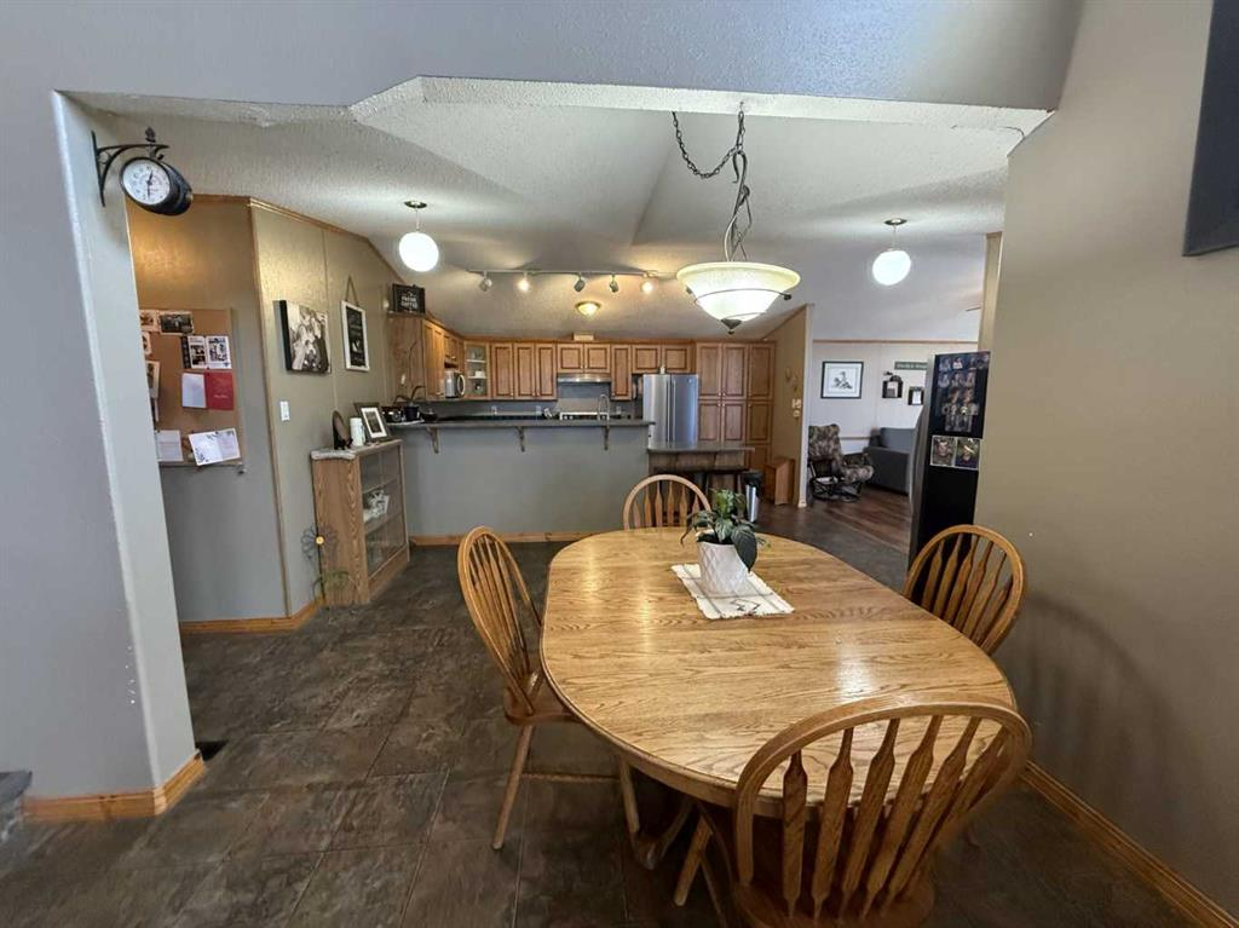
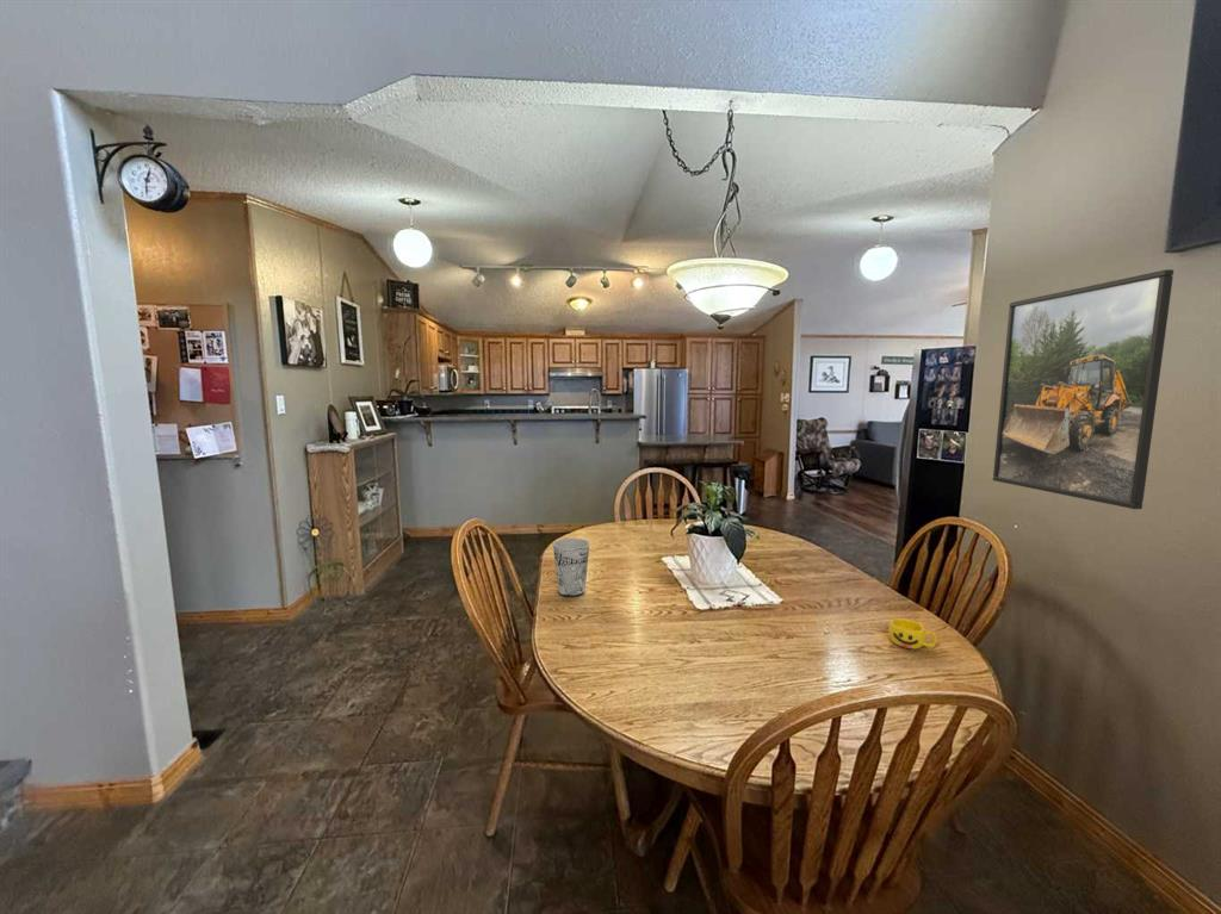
+ cup [552,537,590,597]
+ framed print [992,268,1174,510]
+ cup [888,617,938,649]
